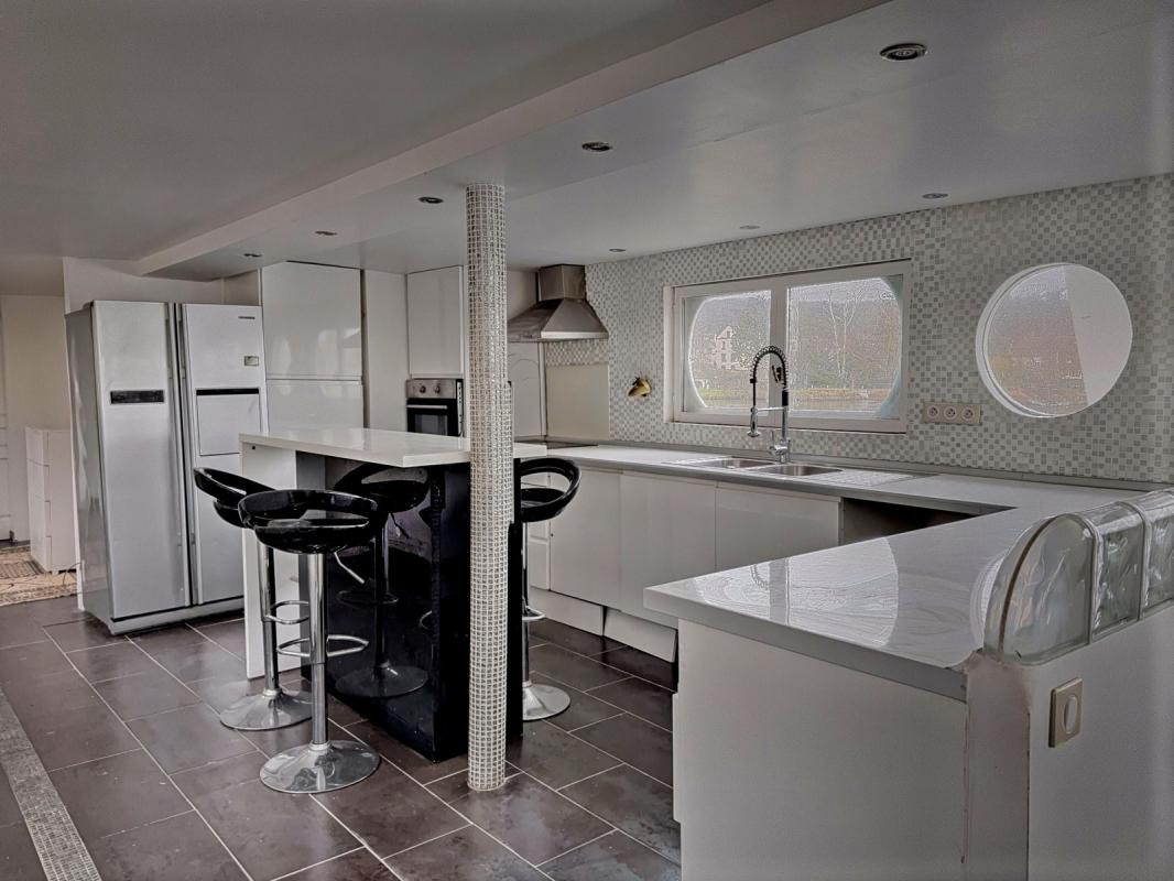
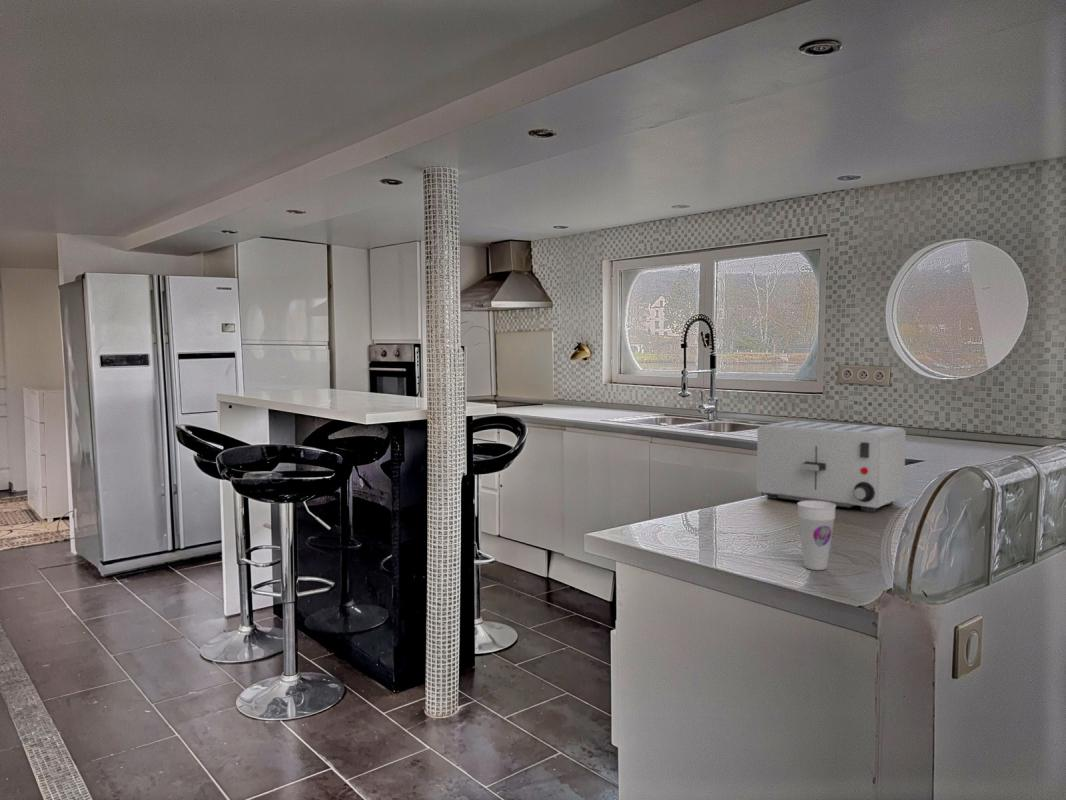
+ toaster [756,420,907,513]
+ cup [796,501,837,571]
